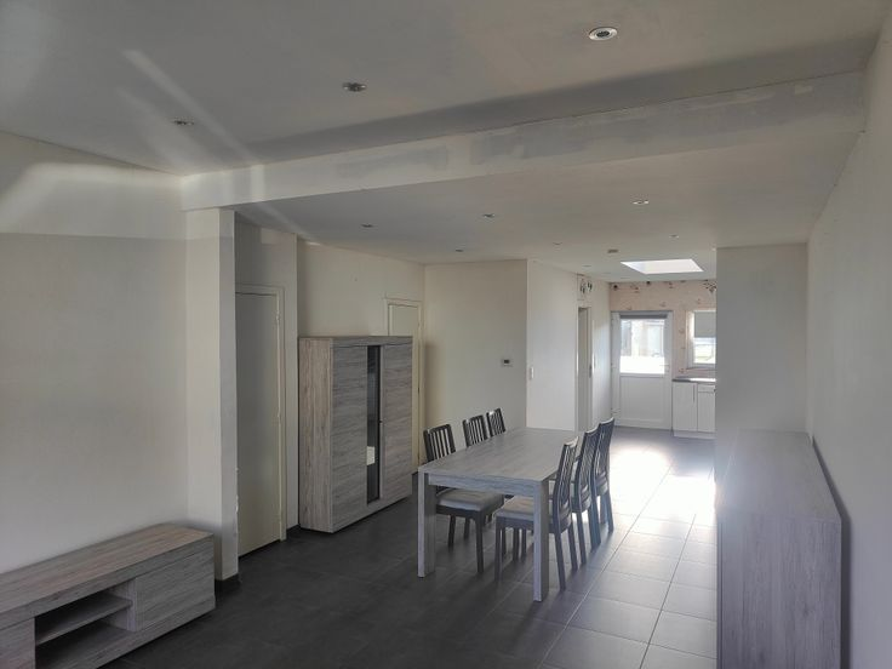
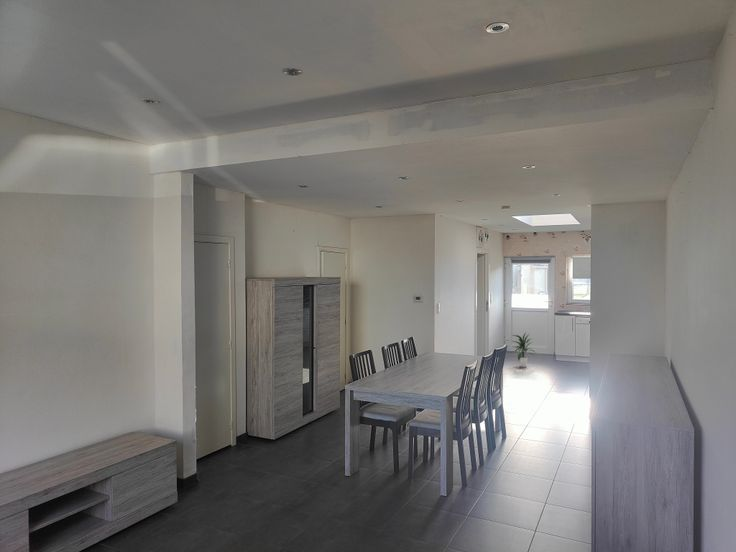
+ indoor plant [511,332,537,368]
